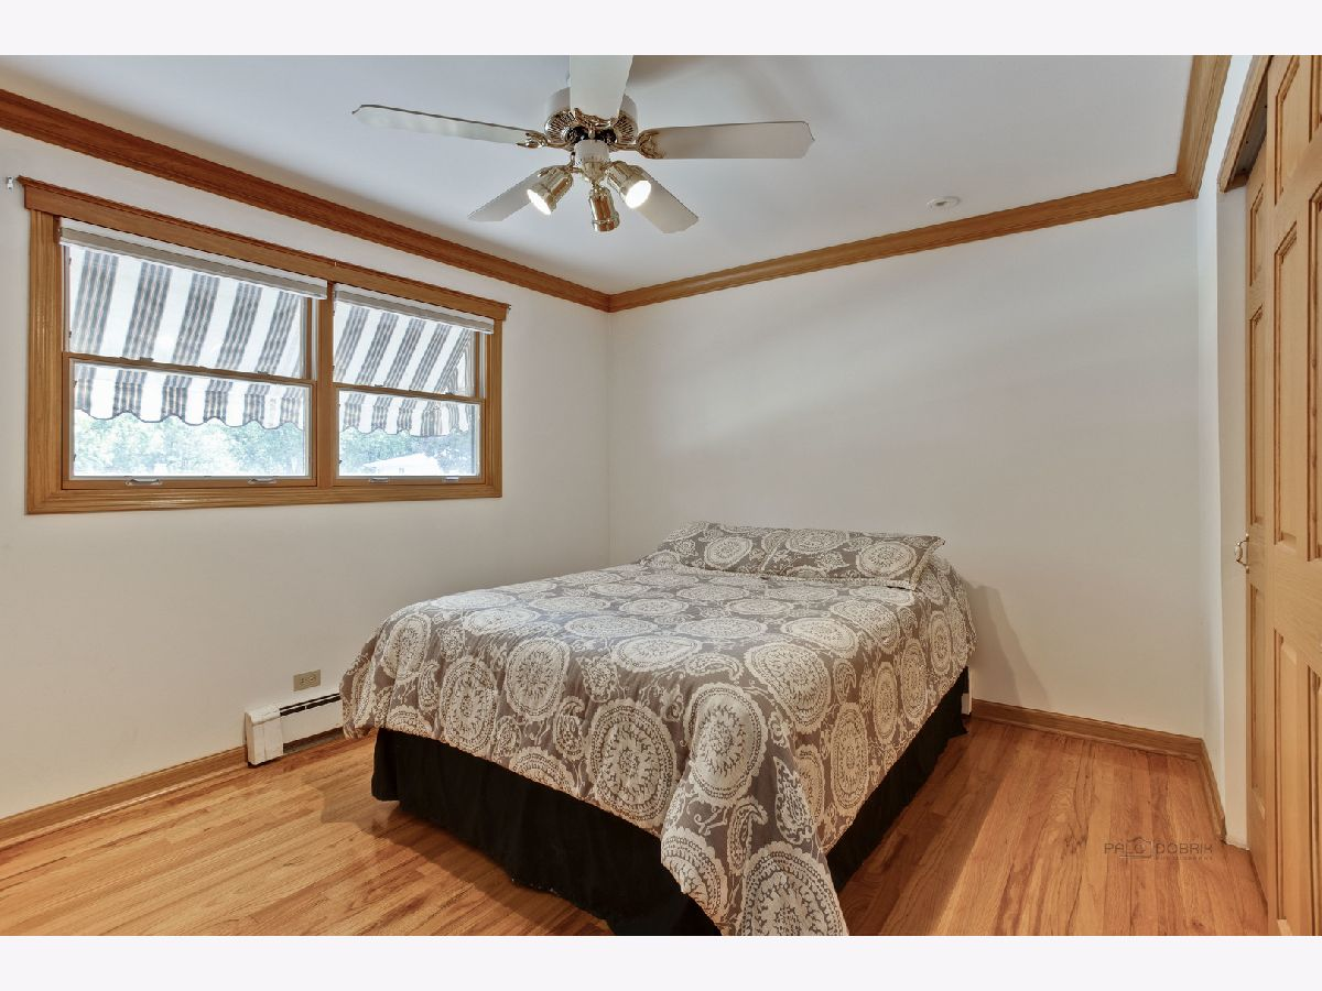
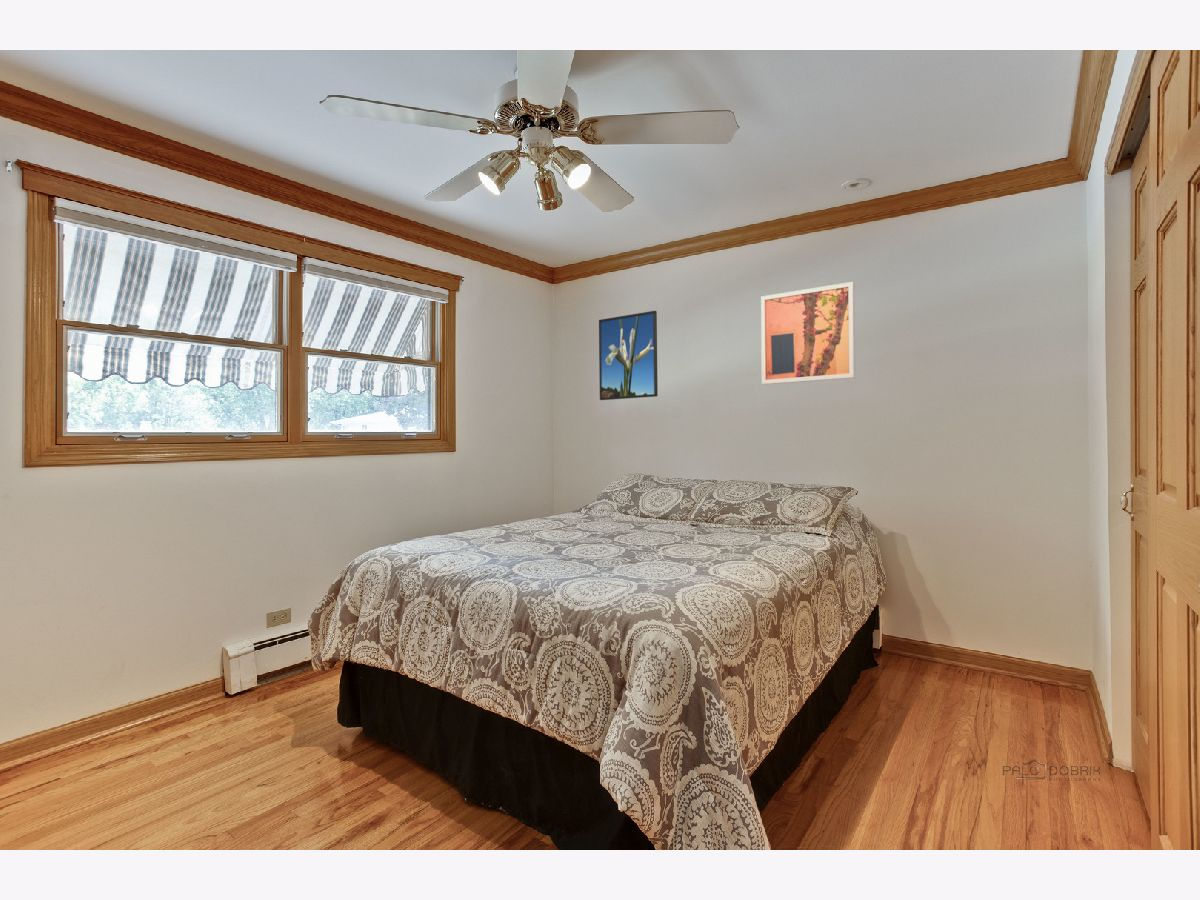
+ wall art [760,281,856,385]
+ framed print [598,310,659,401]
